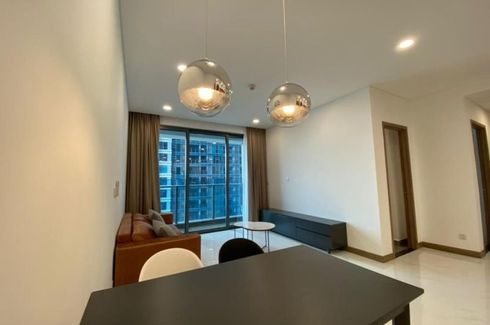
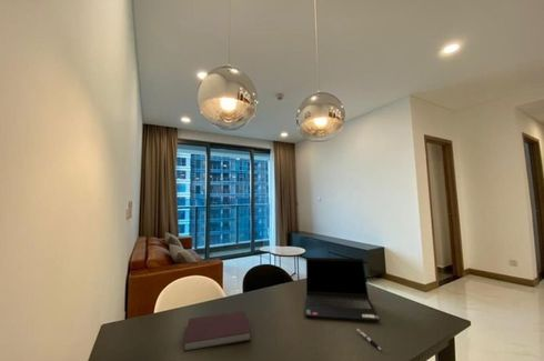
+ notebook [183,310,252,353]
+ laptop computer [303,257,381,322]
+ pen [355,328,383,352]
